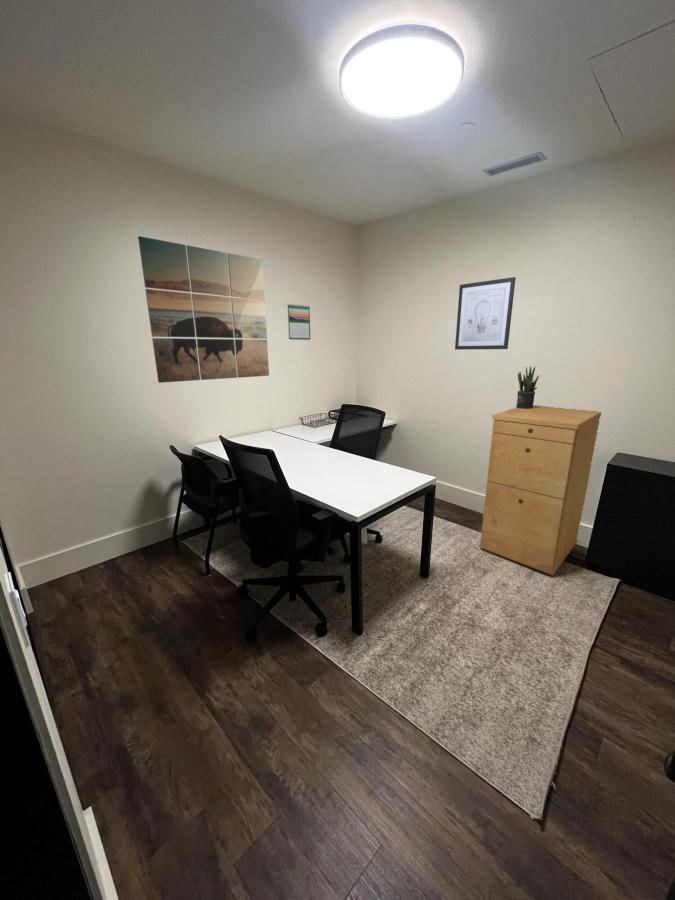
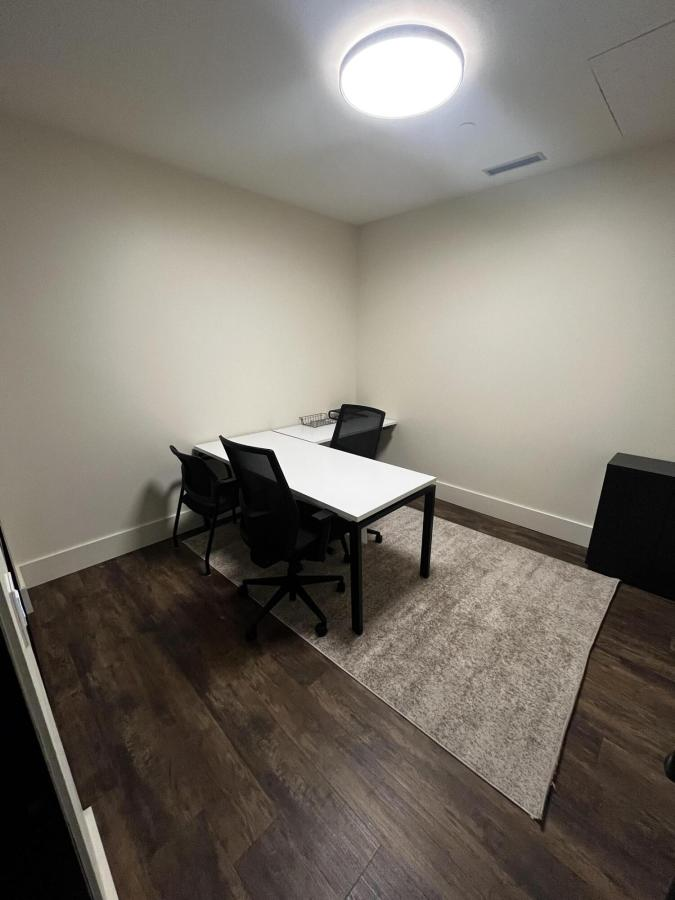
- wall art [454,276,517,351]
- wall art [137,235,270,384]
- potted plant [515,365,540,409]
- filing cabinet [479,404,602,576]
- calendar [286,303,311,341]
